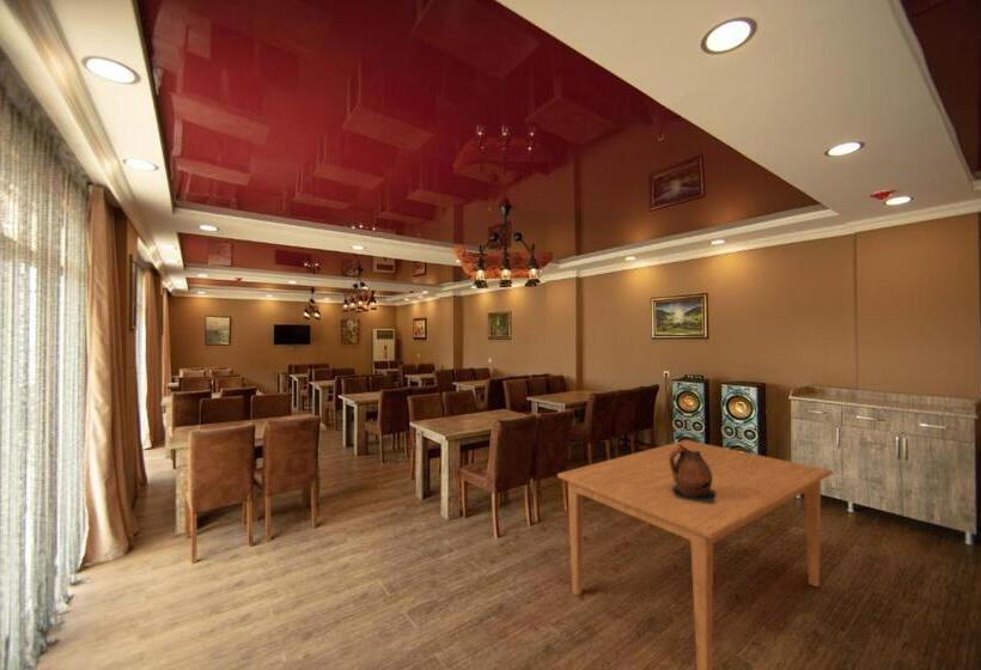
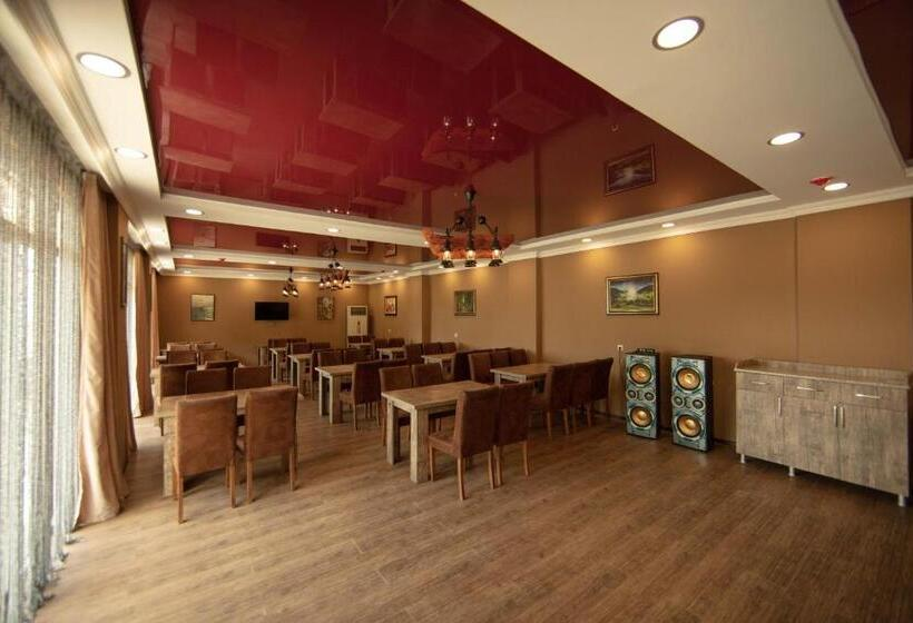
- ceramic pitcher [669,441,717,502]
- dining table [556,439,834,670]
